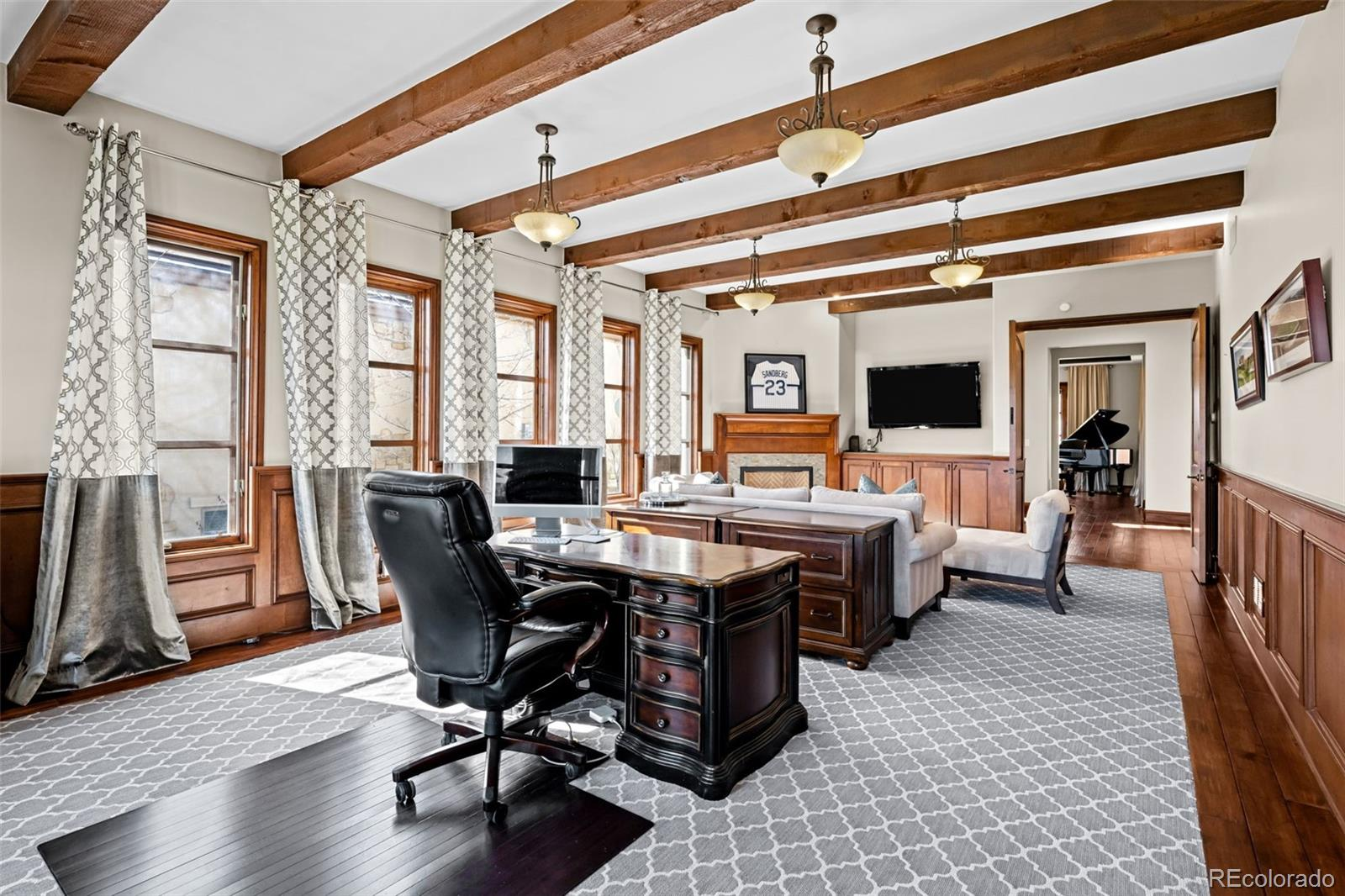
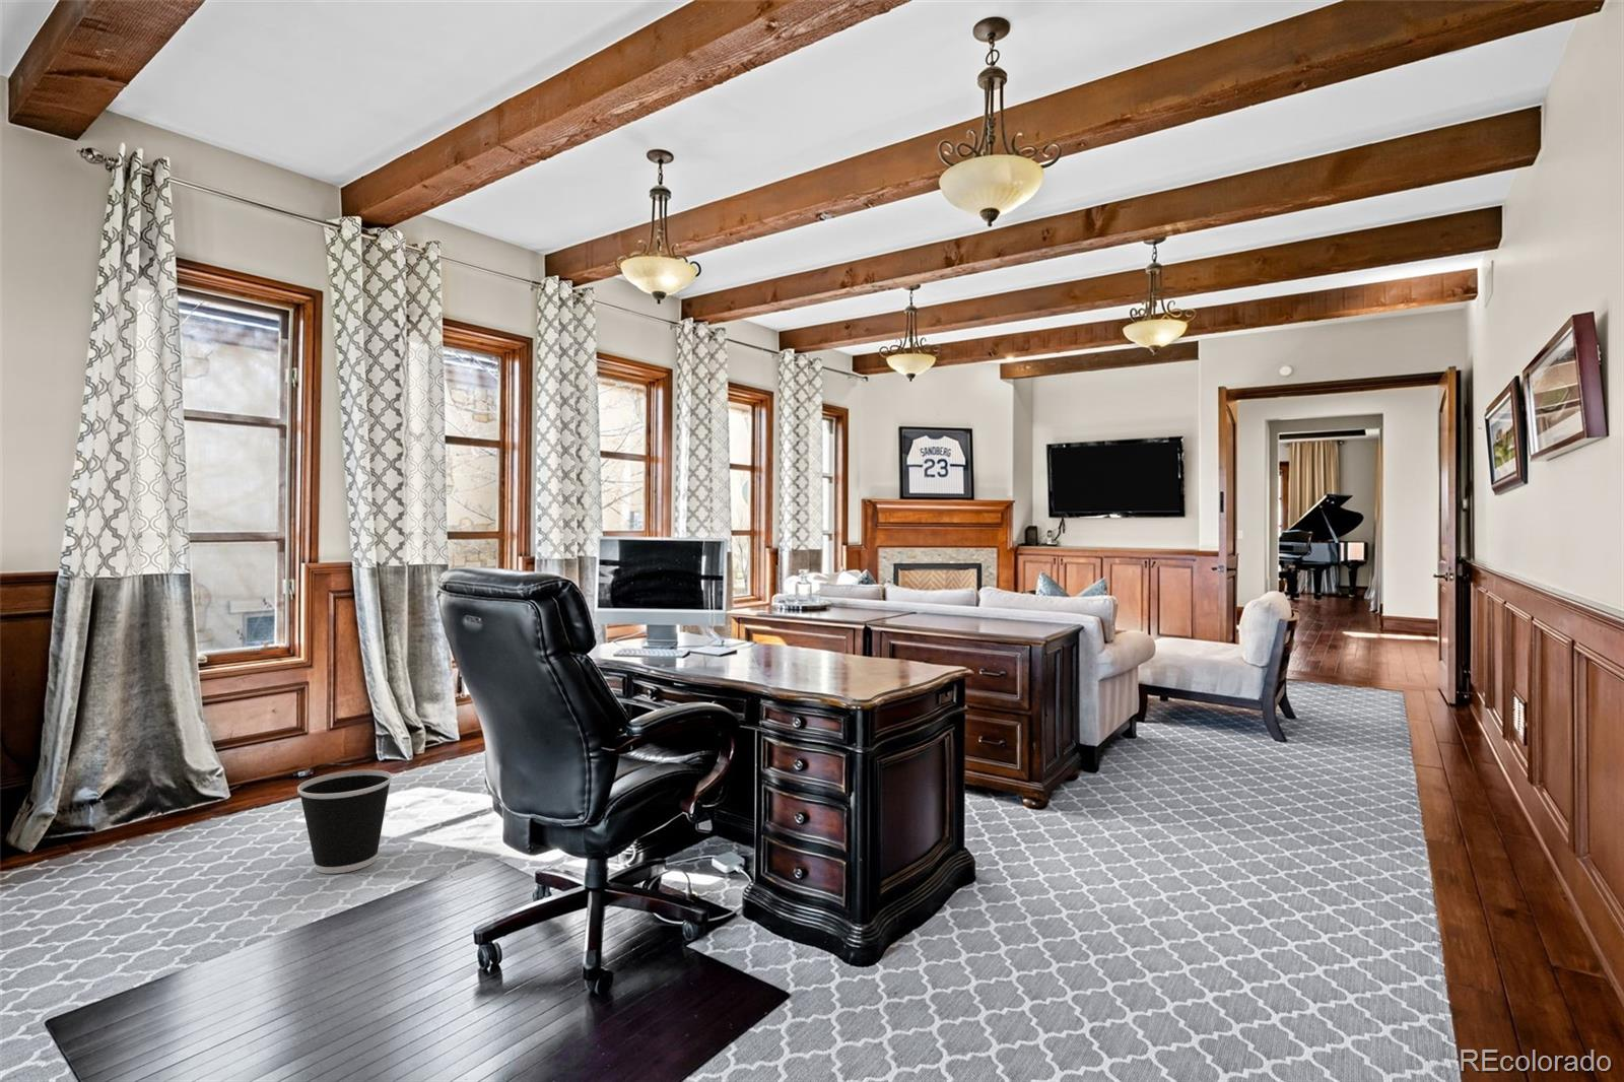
+ wastebasket [296,769,392,876]
